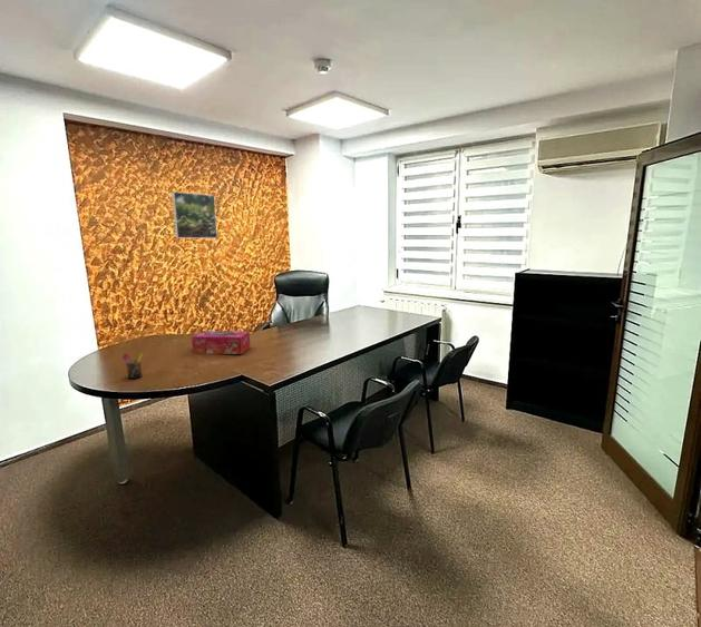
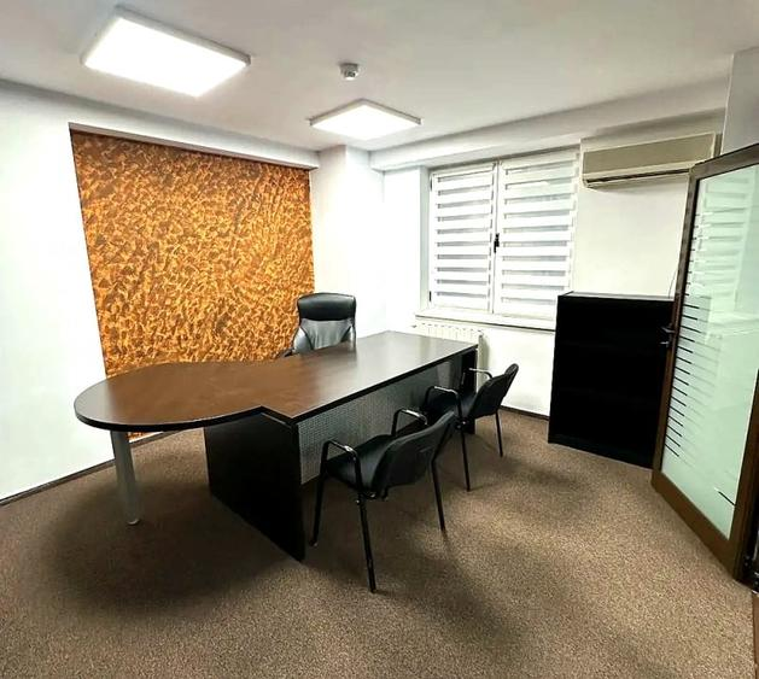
- tissue box [191,330,251,355]
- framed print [171,190,218,239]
- pen holder [121,352,144,380]
